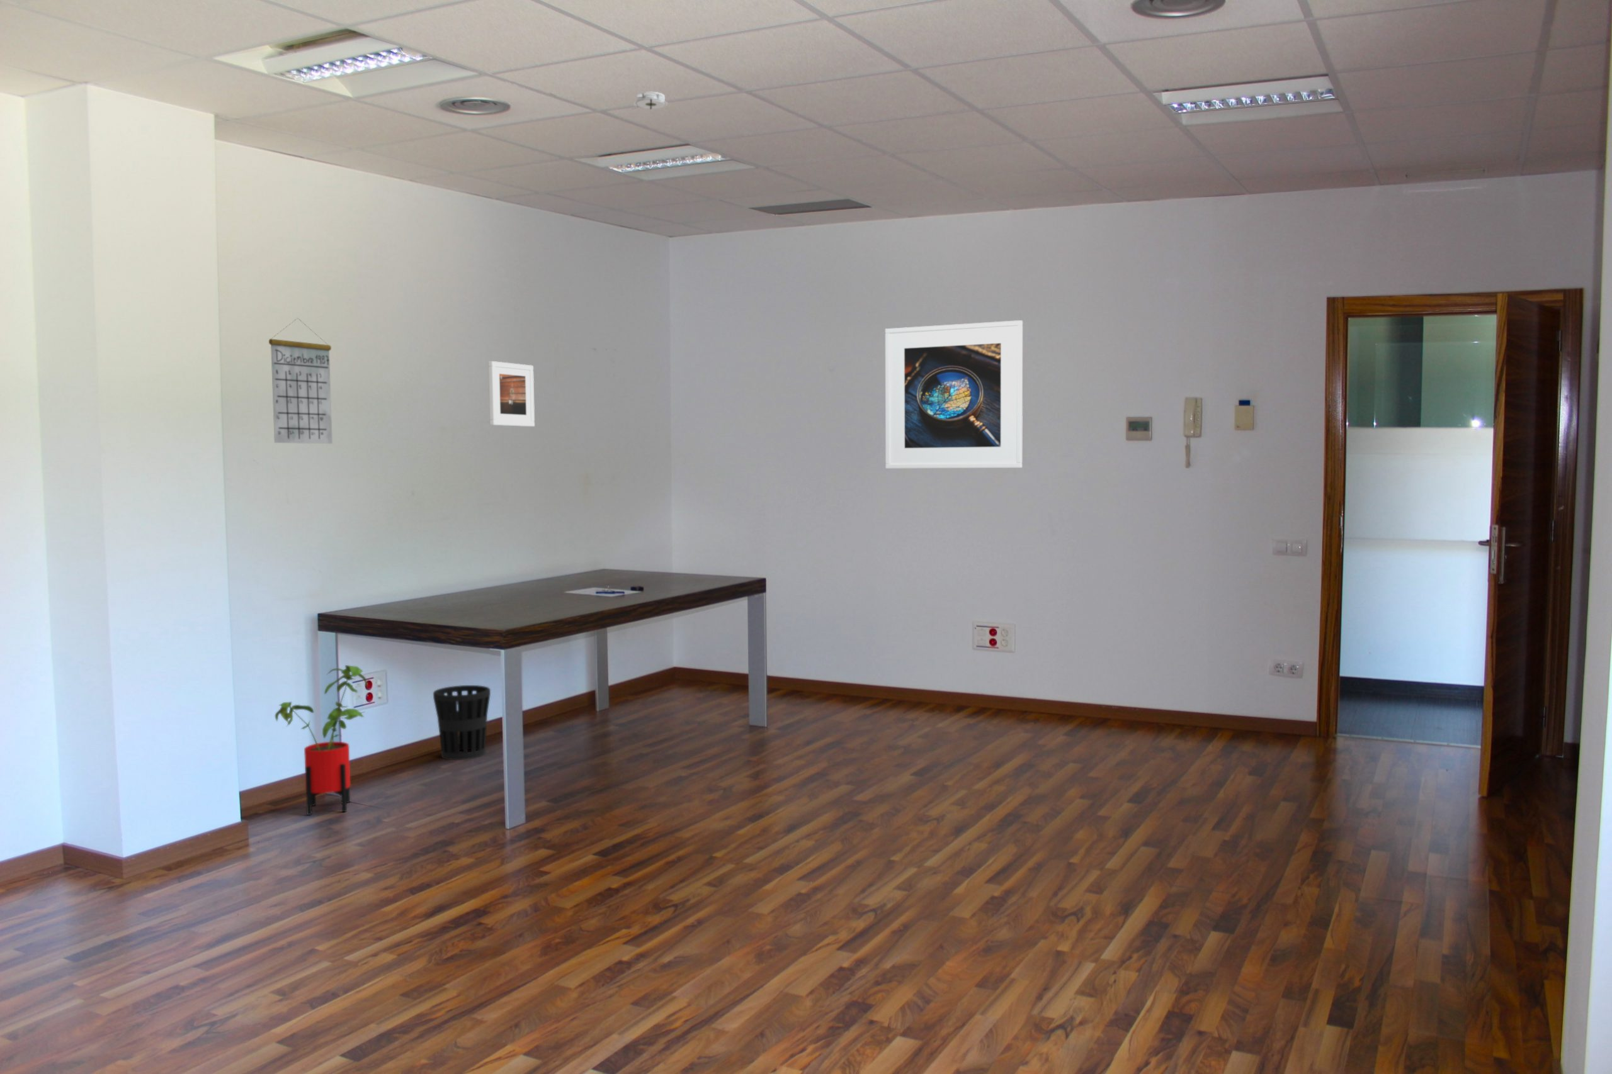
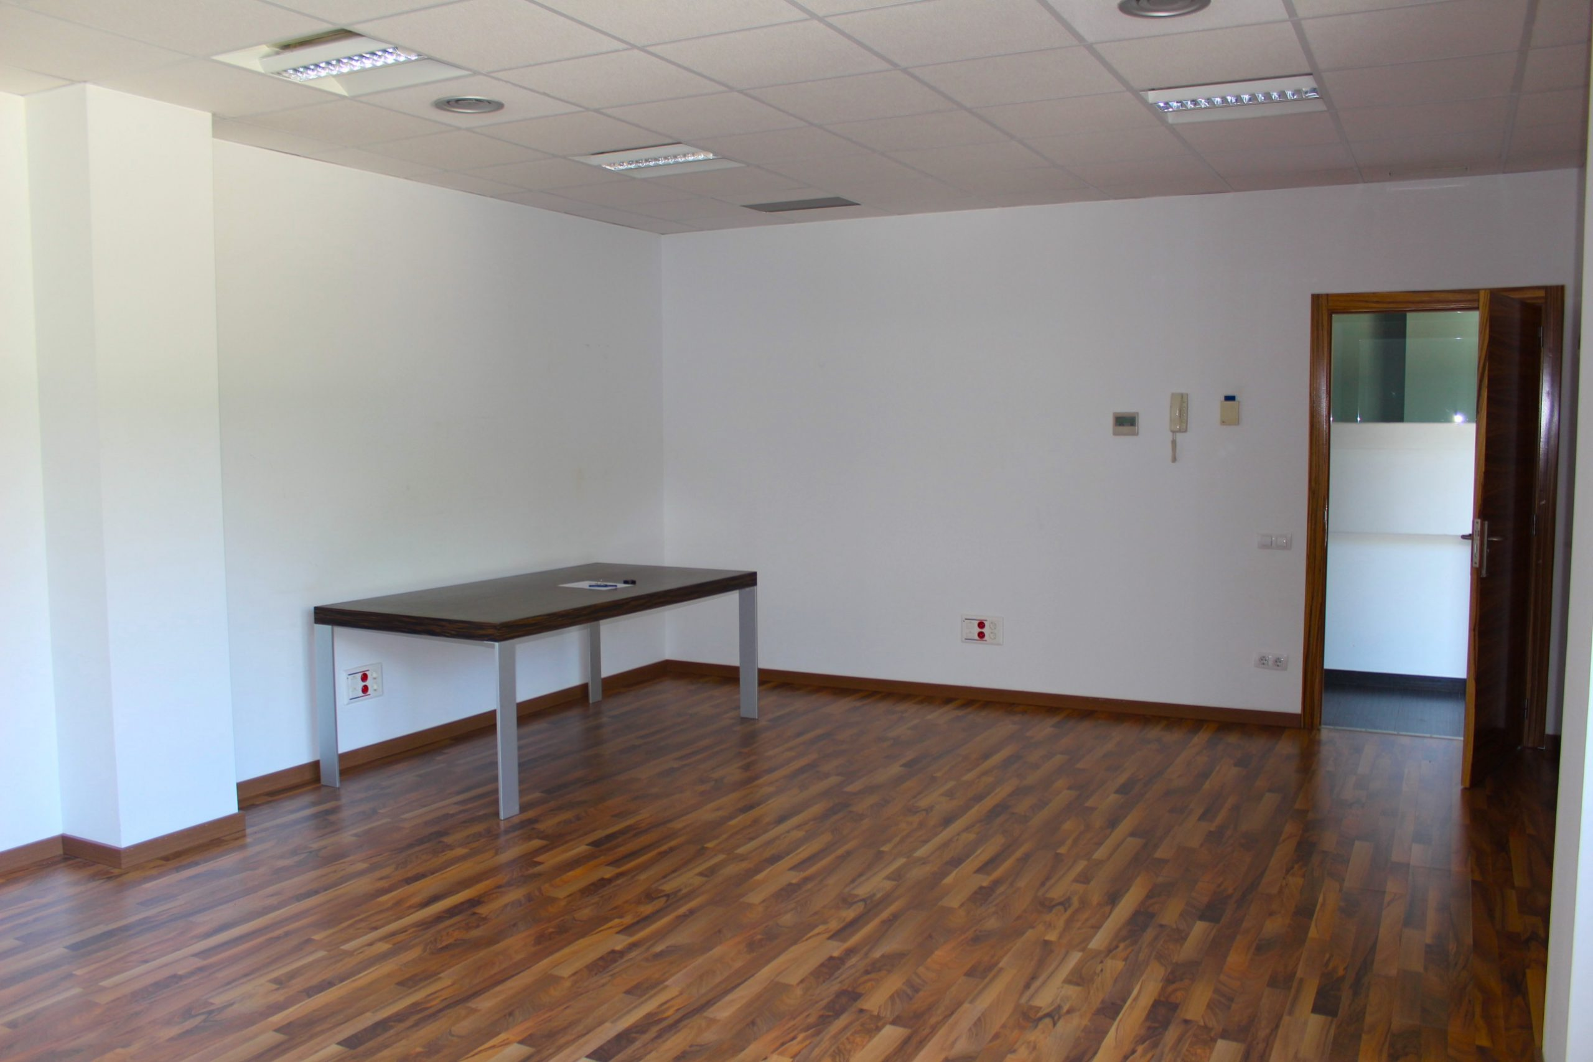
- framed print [488,361,535,427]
- house plant [275,664,368,815]
- wastebasket [433,684,491,761]
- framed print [885,320,1023,470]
- calendar [269,318,333,445]
- smoke detector [632,91,669,110]
